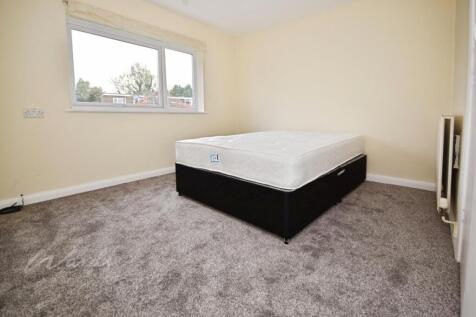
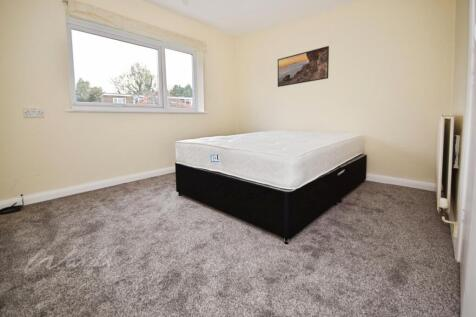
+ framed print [277,45,330,88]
